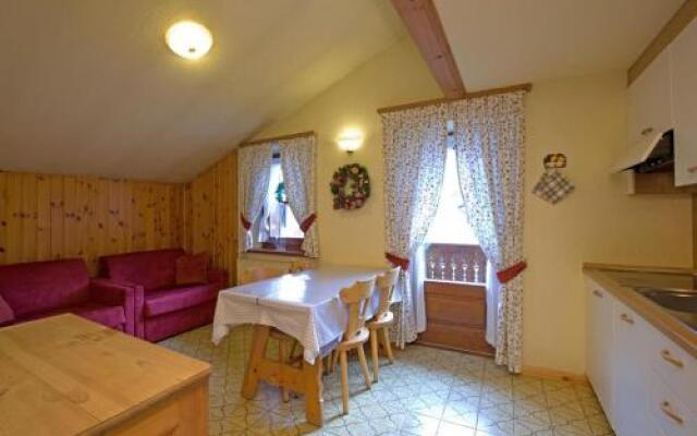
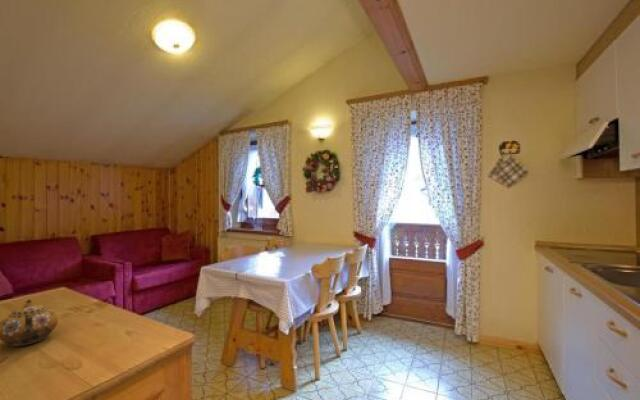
+ teapot [0,299,59,348]
